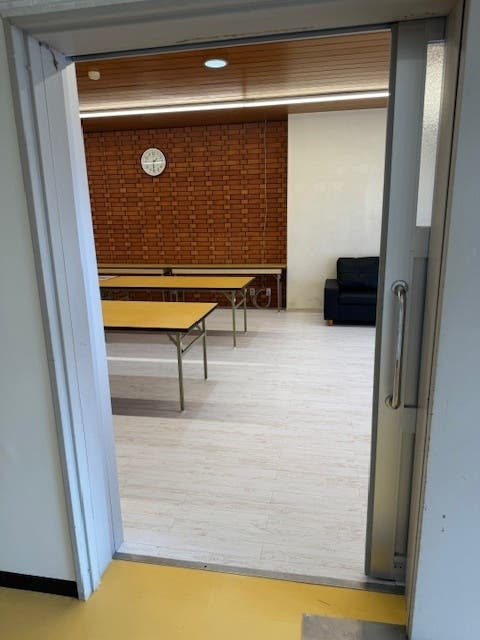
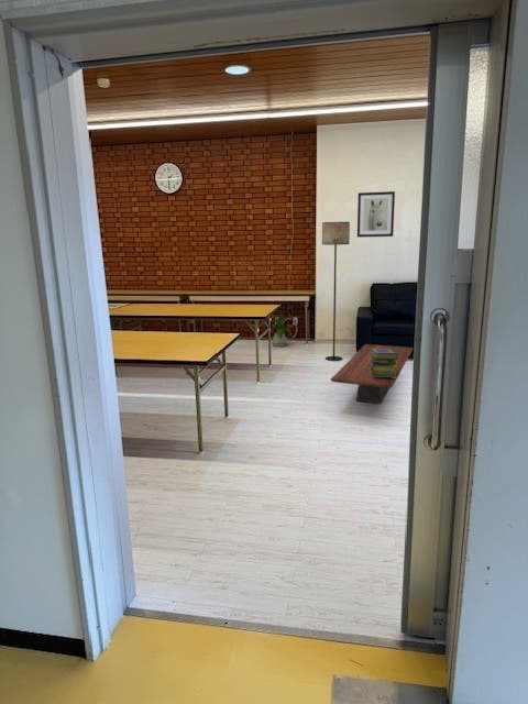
+ wall art [356,190,396,239]
+ house plant [270,312,296,348]
+ floor lamp [321,221,351,362]
+ coffee table [329,343,414,405]
+ stack of books [369,350,398,378]
